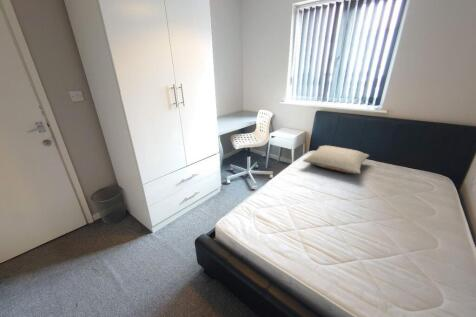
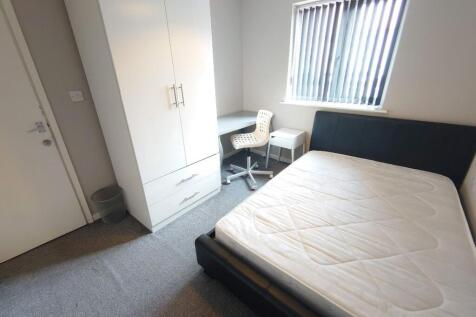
- pillow [302,145,370,175]
